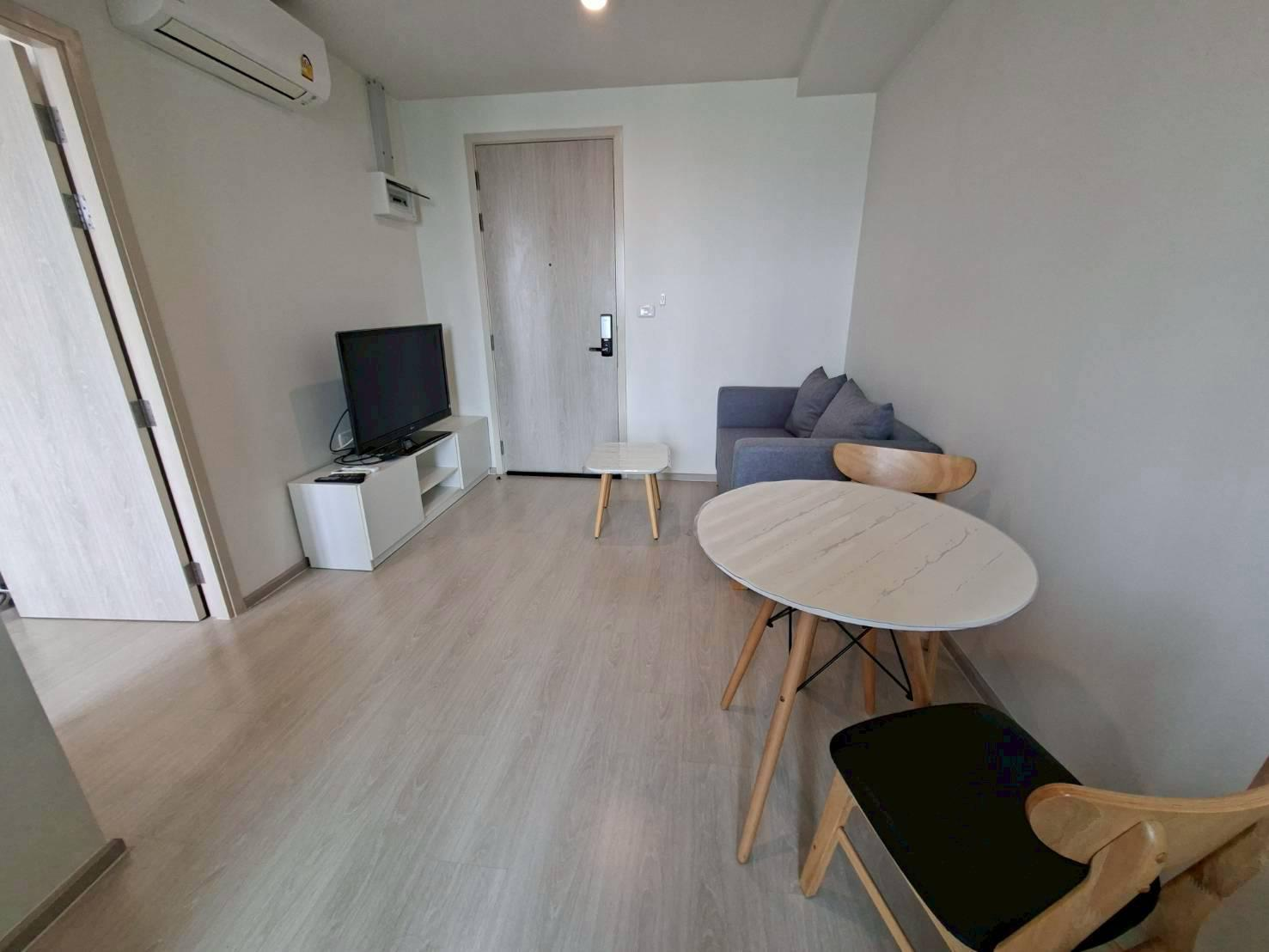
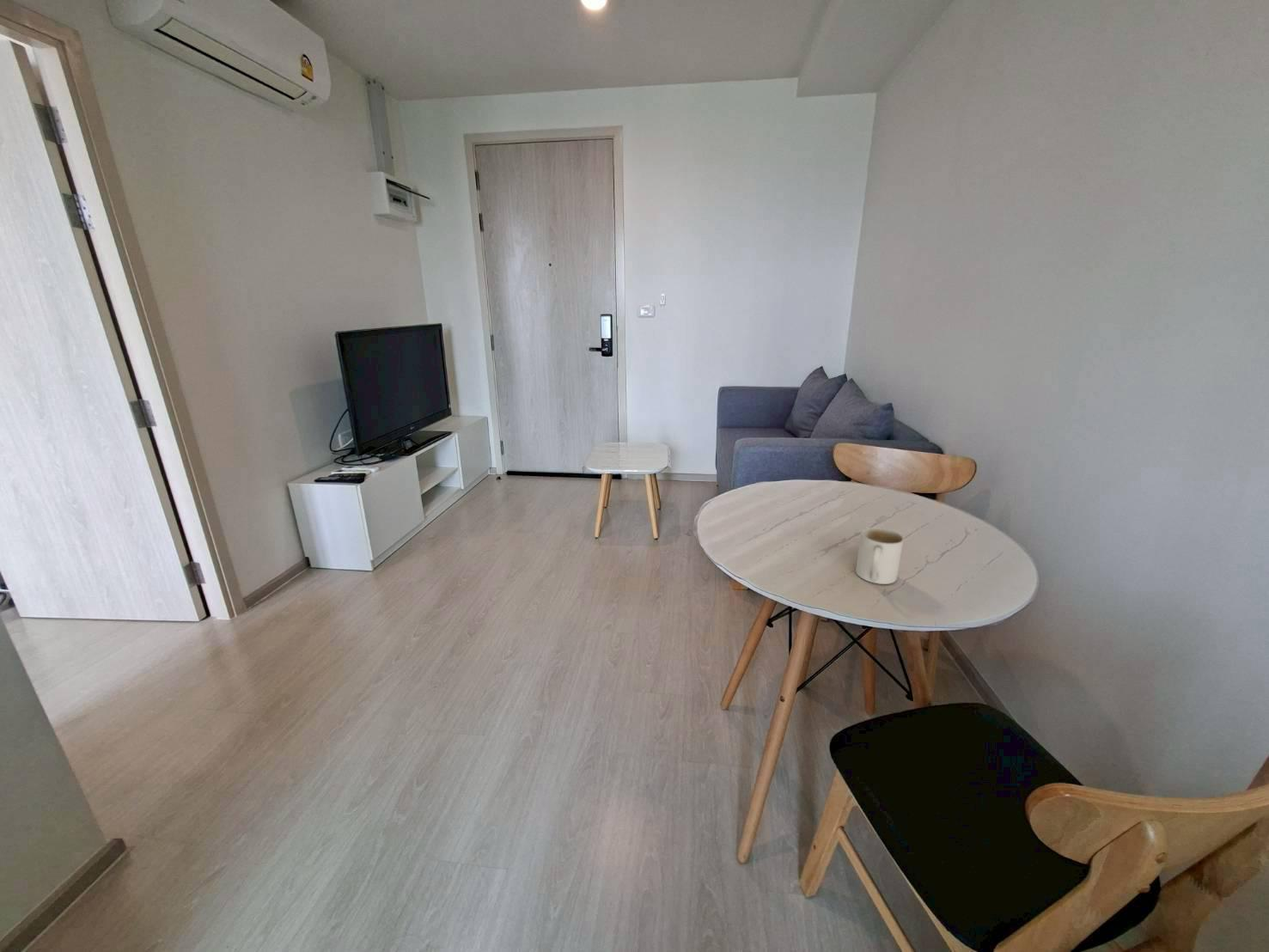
+ mug [855,527,905,585]
